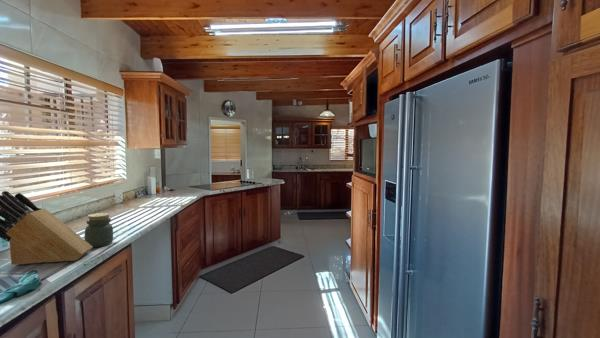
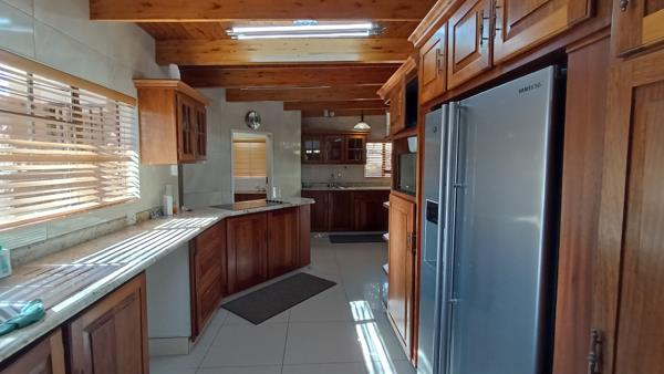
- jar [84,212,114,248]
- knife block [0,190,93,266]
